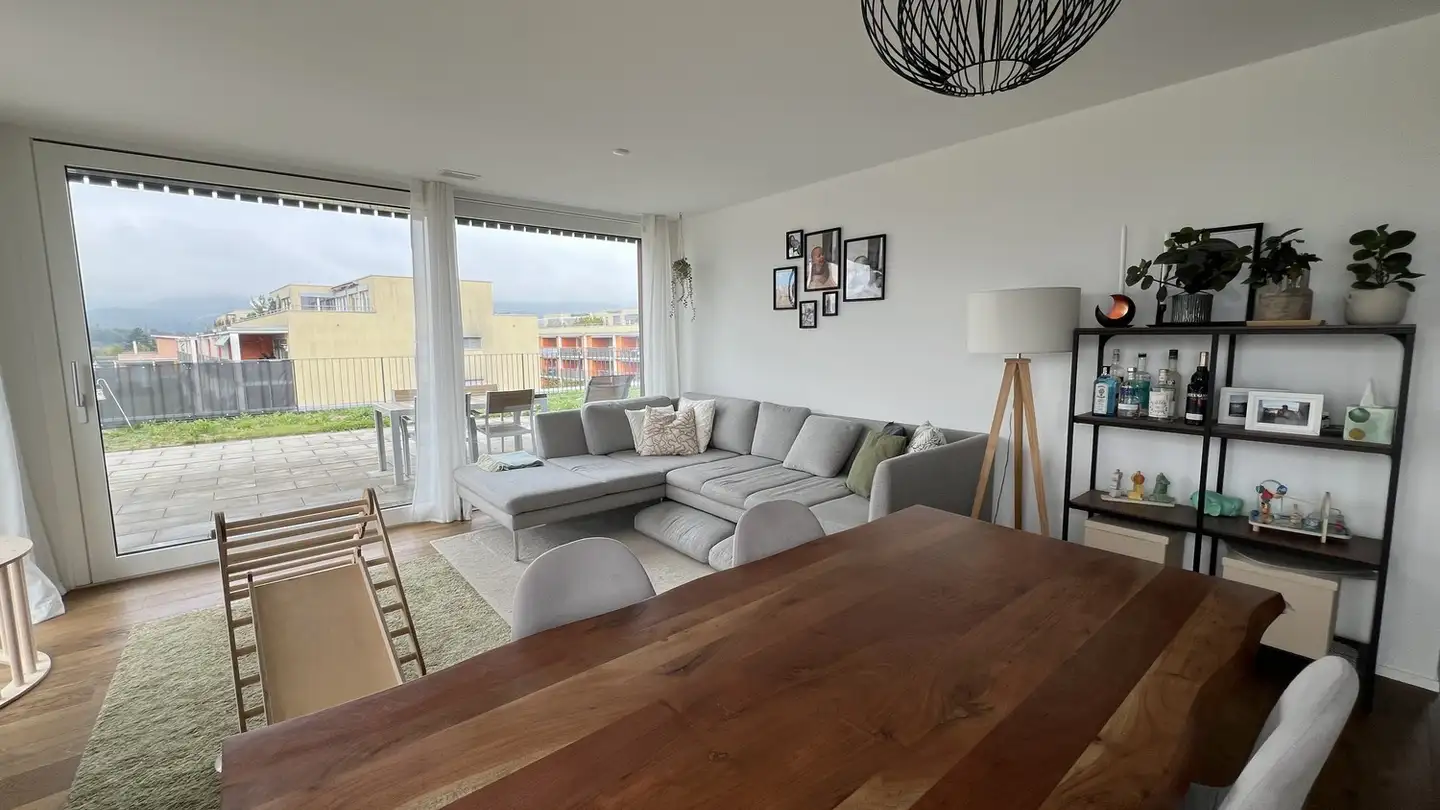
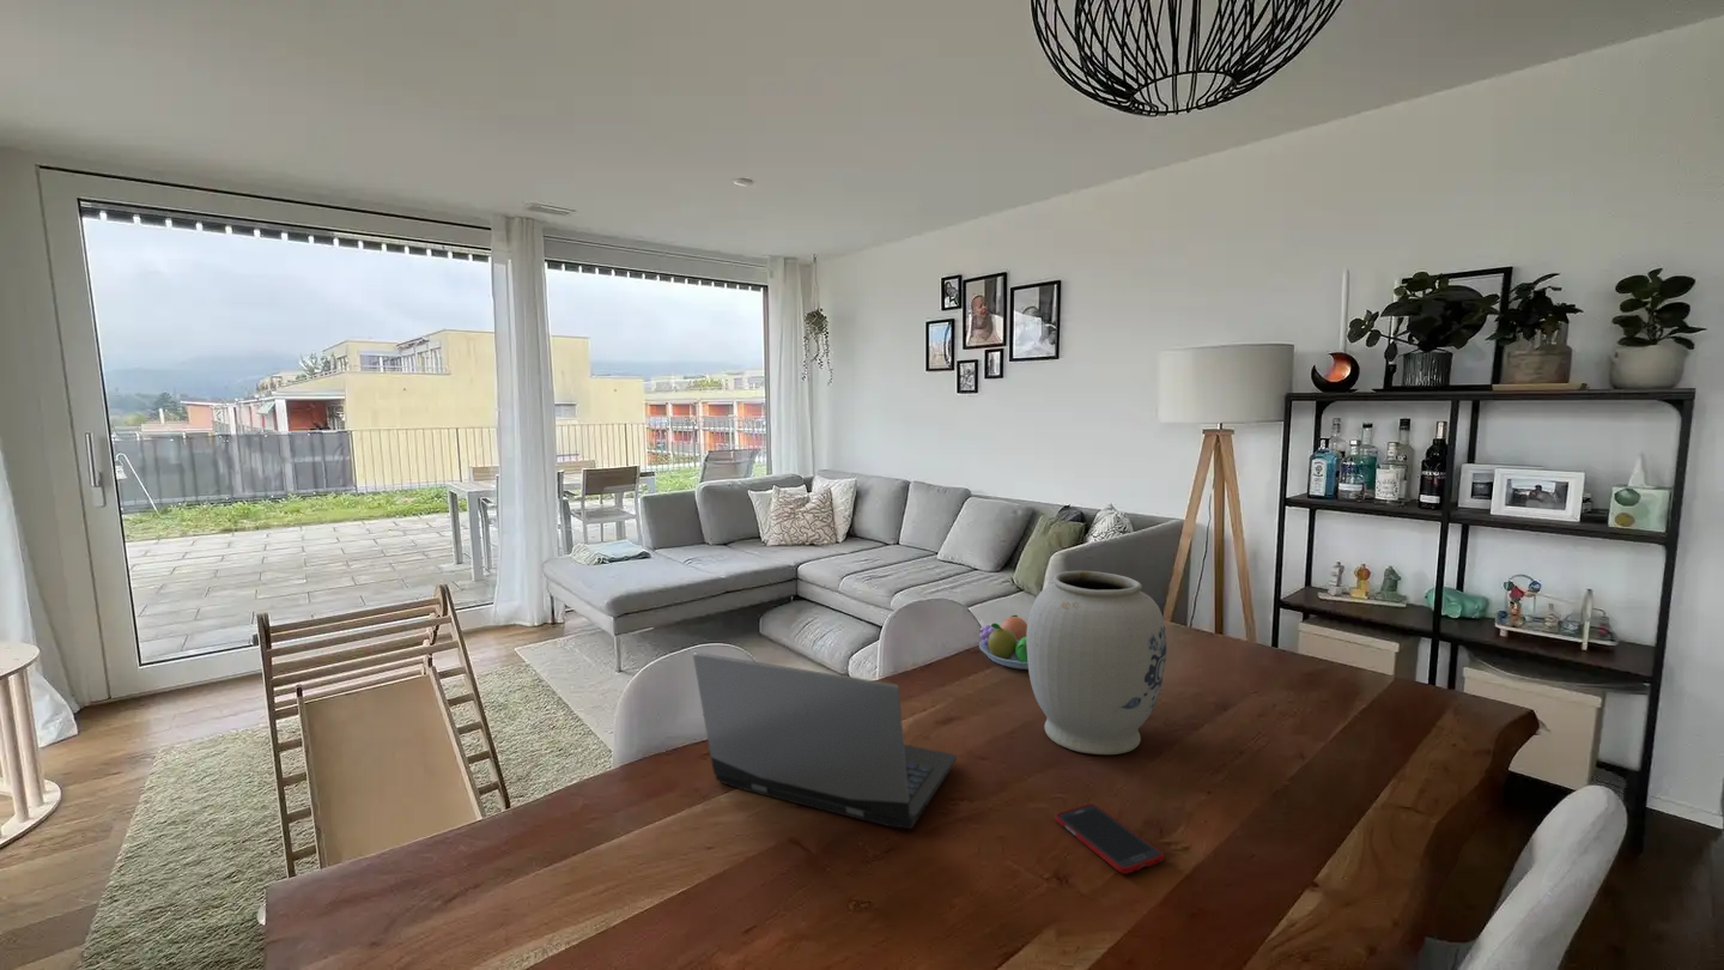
+ laptop computer [692,651,958,830]
+ vase [1026,570,1167,756]
+ fruit bowl [977,614,1028,671]
+ cell phone [1055,802,1165,875]
